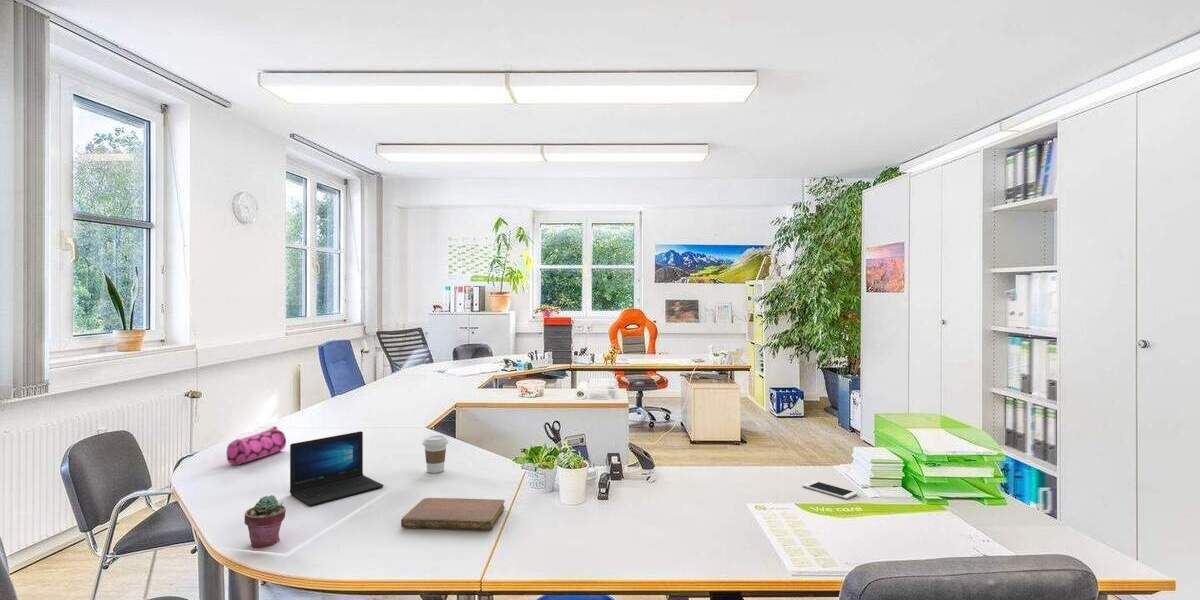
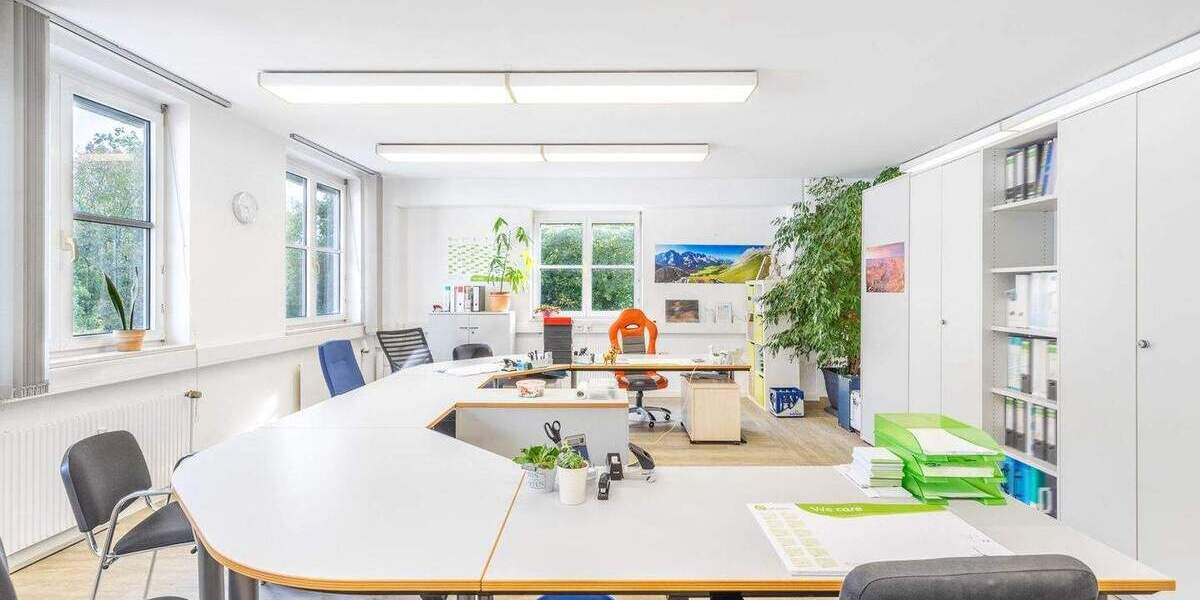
- notebook [400,497,506,531]
- cell phone [801,480,859,500]
- pencil case [226,425,287,466]
- laptop [289,430,384,507]
- coffee cup [422,434,449,474]
- potted succulent [243,494,287,549]
